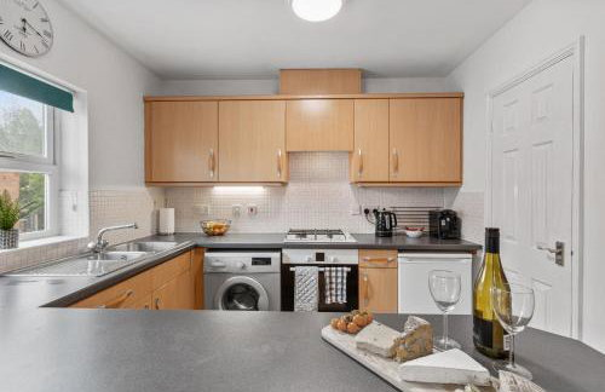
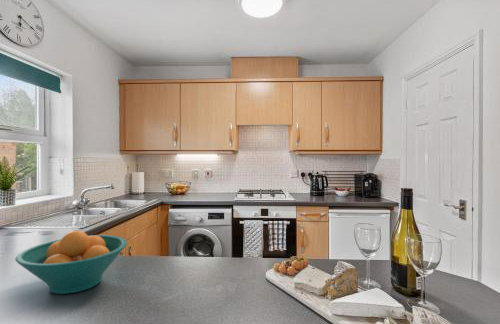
+ fruit bowl [14,230,128,295]
